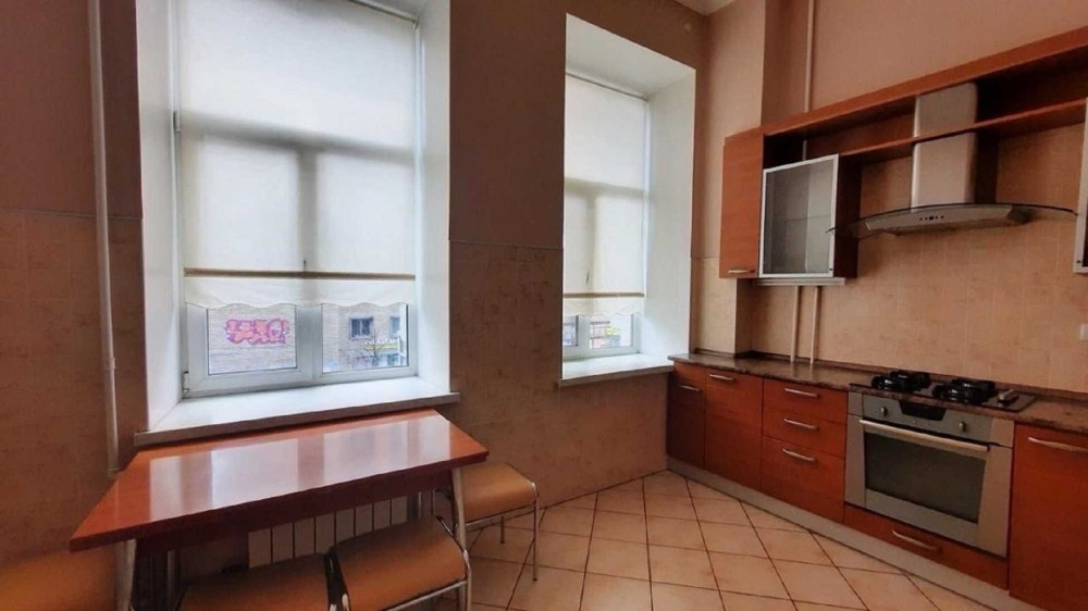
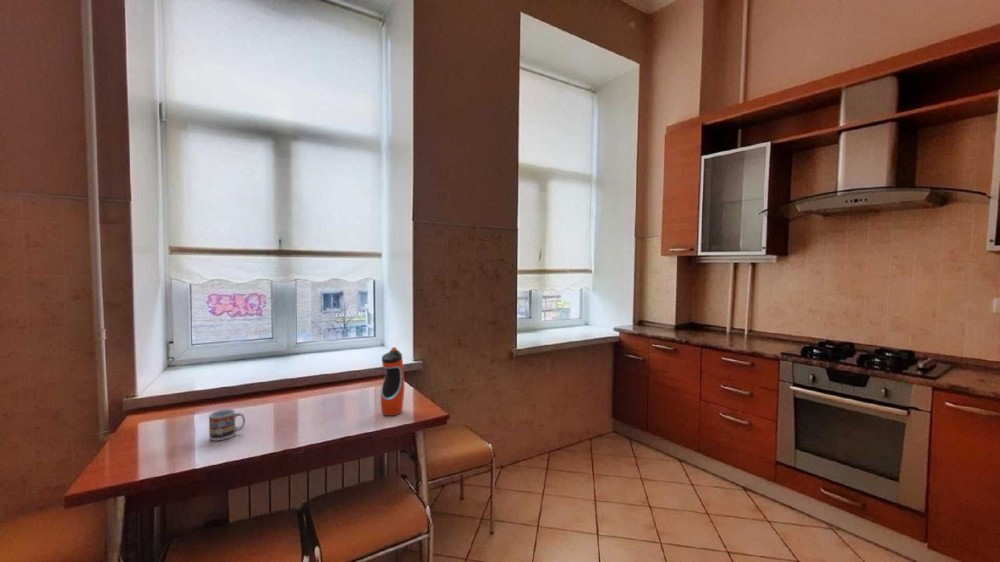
+ water bottle [380,346,405,416]
+ cup [208,408,246,442]
